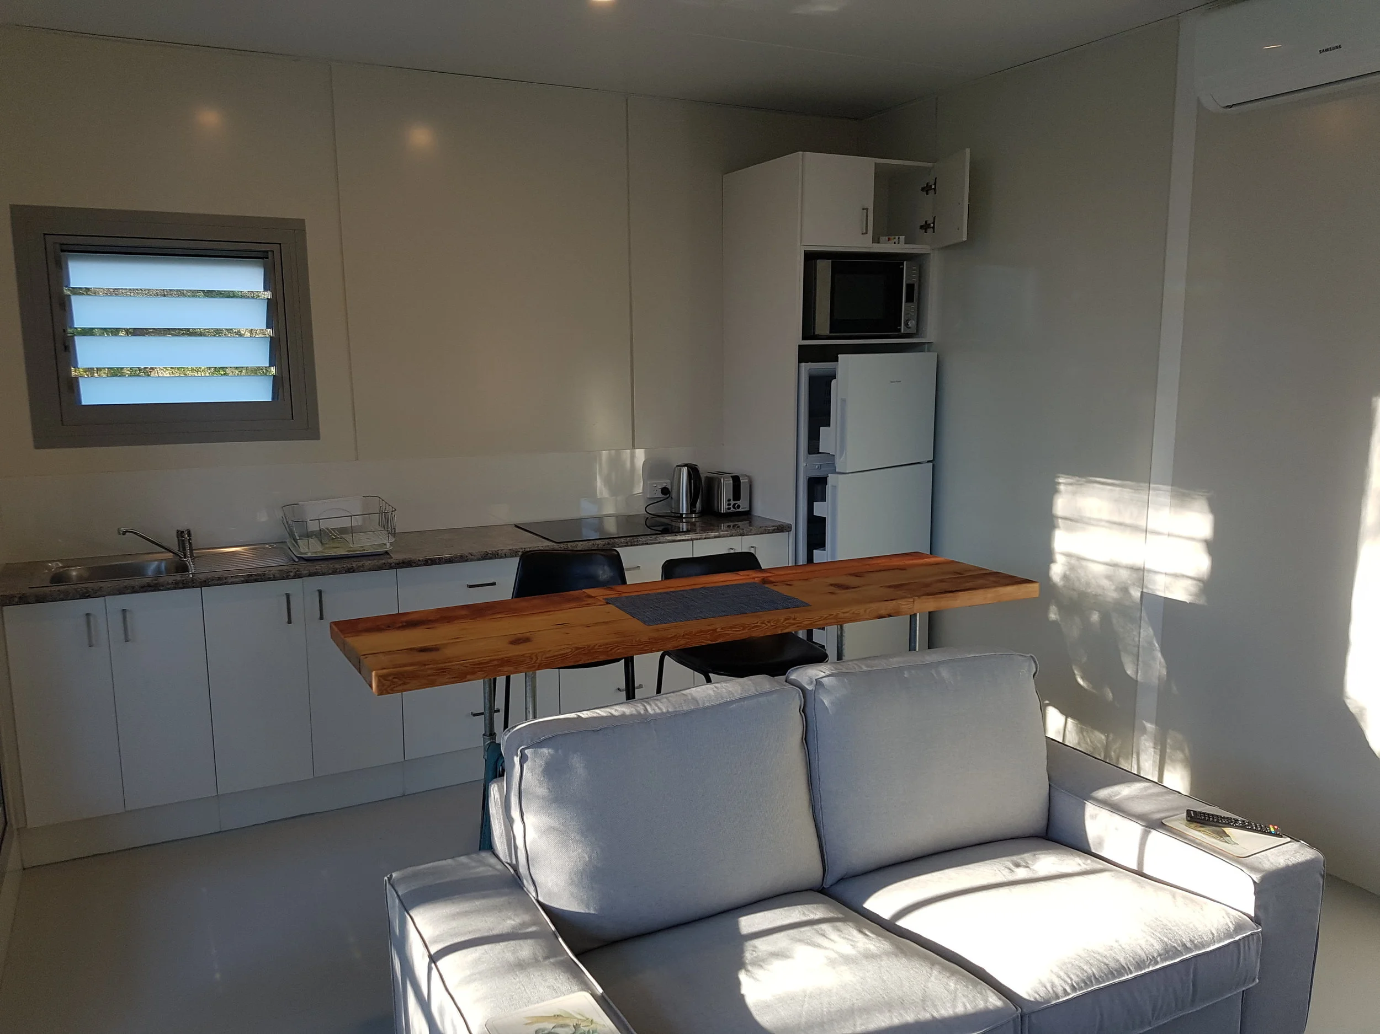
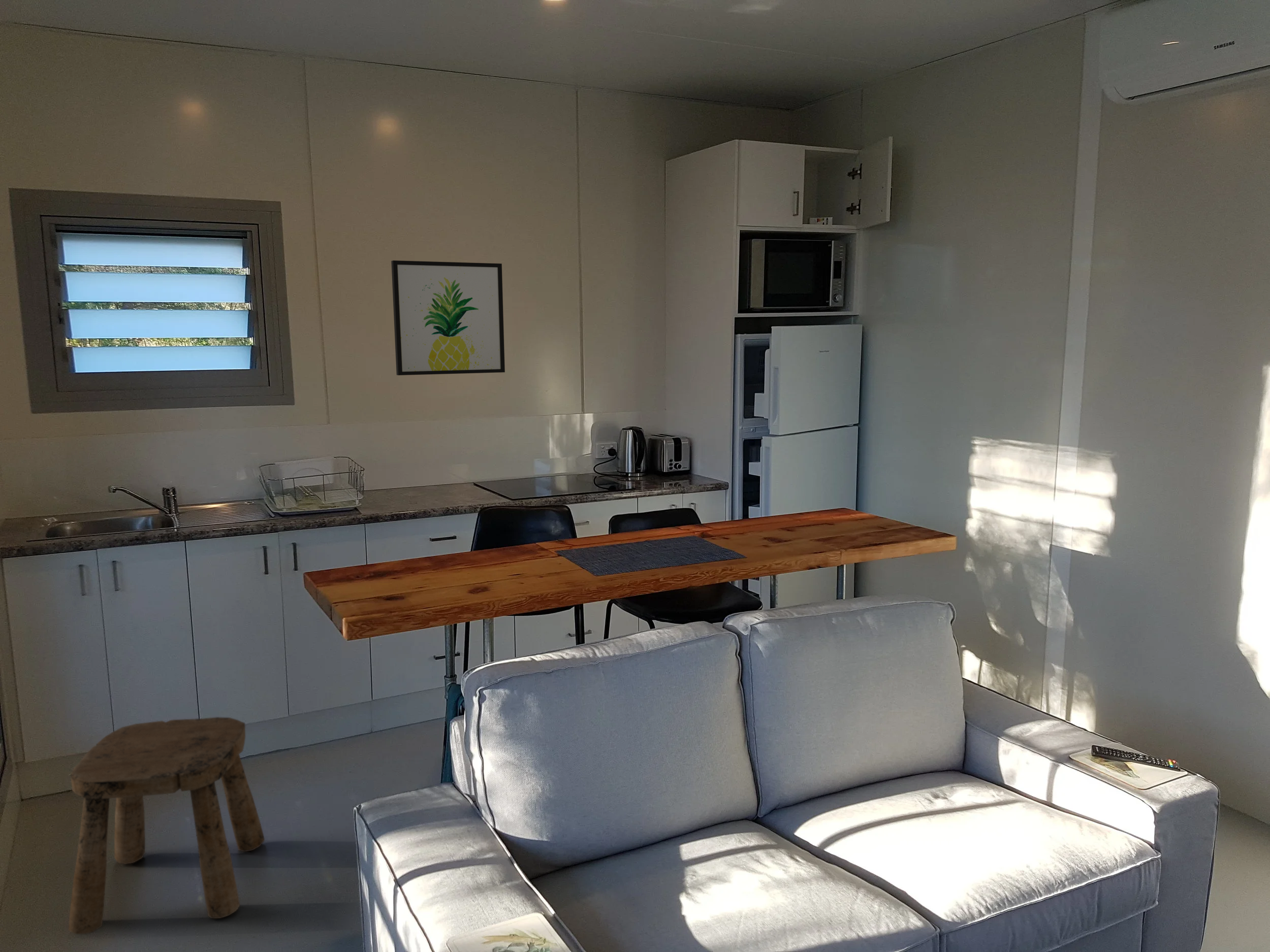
+ wall art [391,260,505,376]
+ stool [68,716,265,935]
